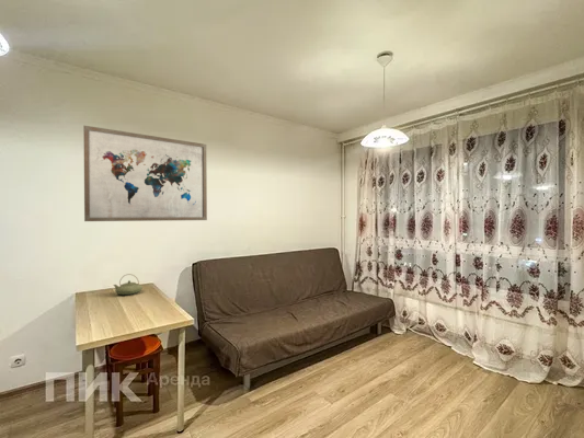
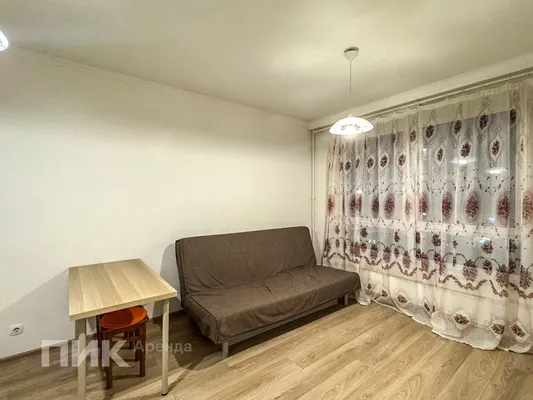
- teapot [112,273,144,296]
- wall art [82,125,208,222]
